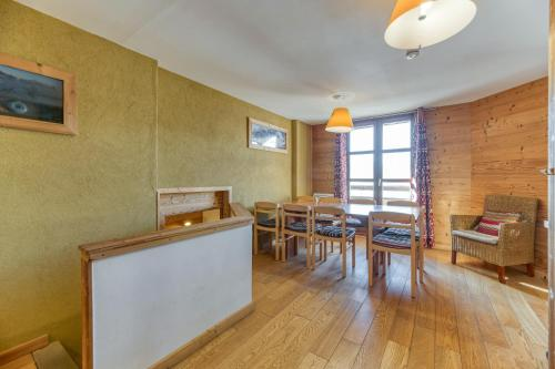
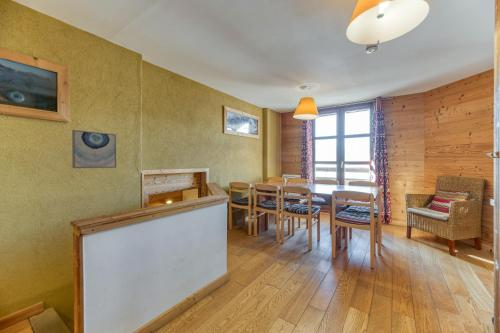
+ wall art [71,129,117,169]
